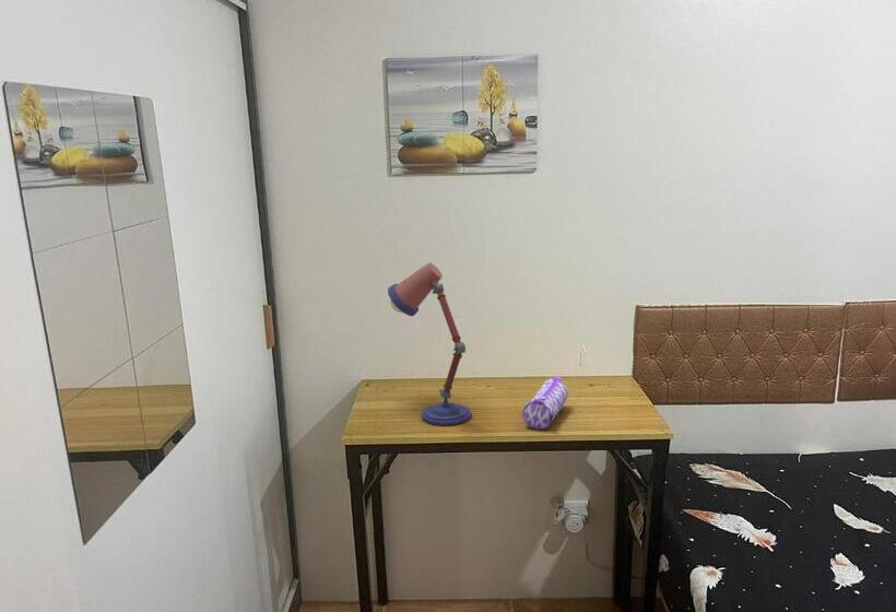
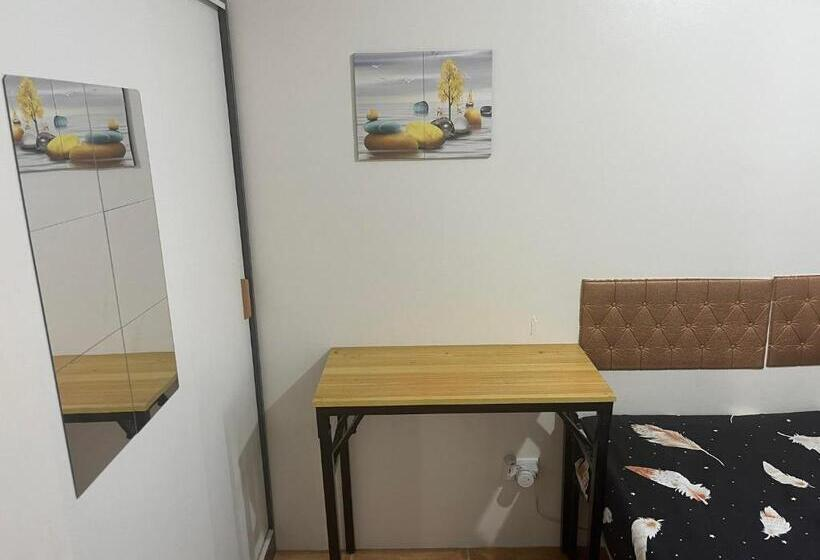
- pencil case [521,375,569,431]
- desk lamp [387,261,473,426]
